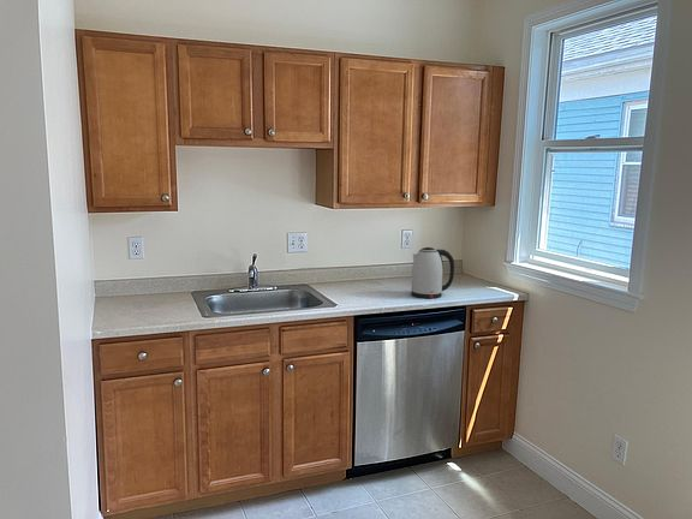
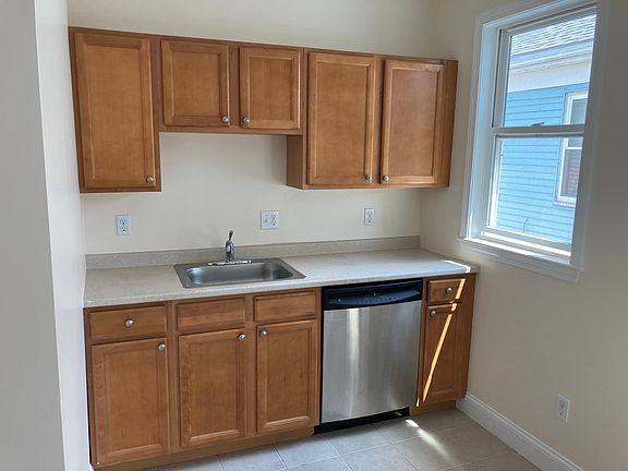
- kettle [410,246,455,299]
